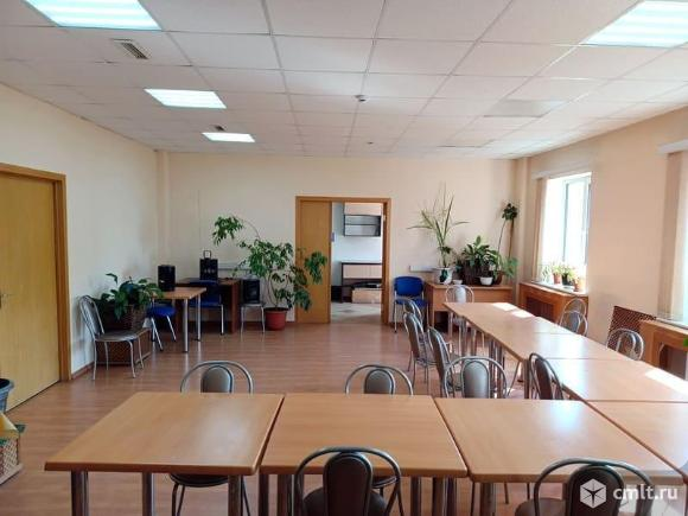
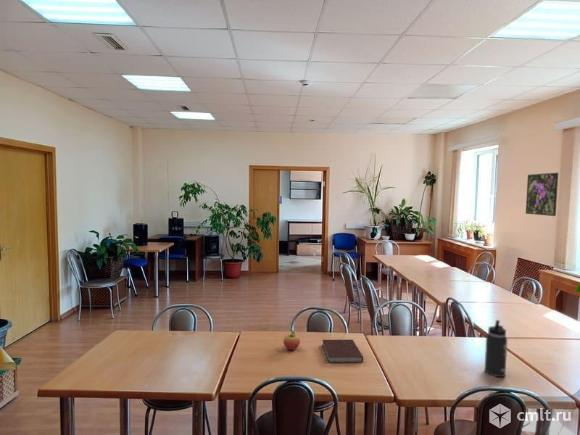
+ thermos bottle [484,319,508,378]
+ notebook [321,339,364,364]
+ fruit [282,328,301,351]
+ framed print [525,172,559,217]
